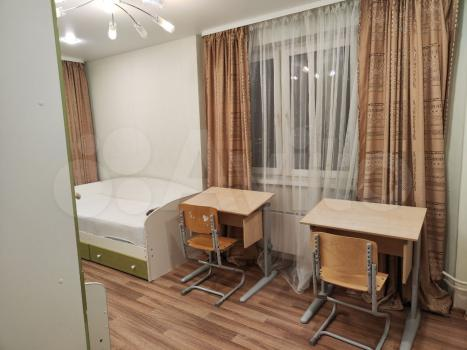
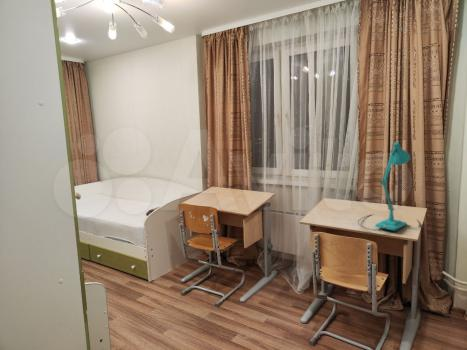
+ desk lamp [357,139,424,232]
